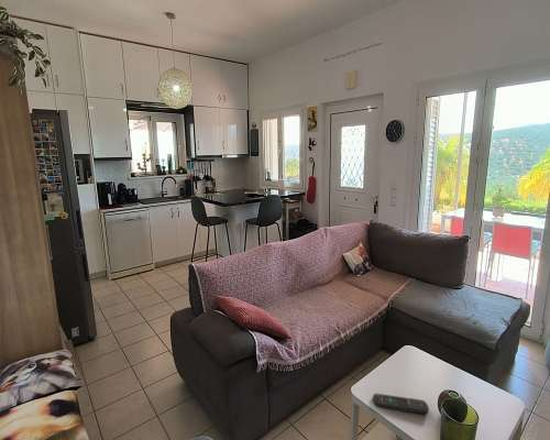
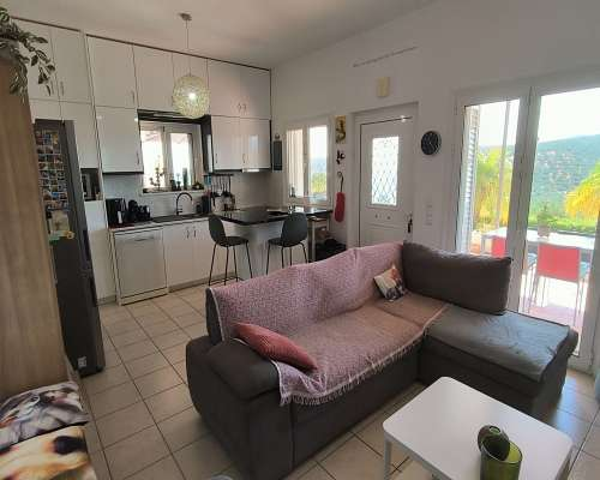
- remote control [372,393,430,415]
